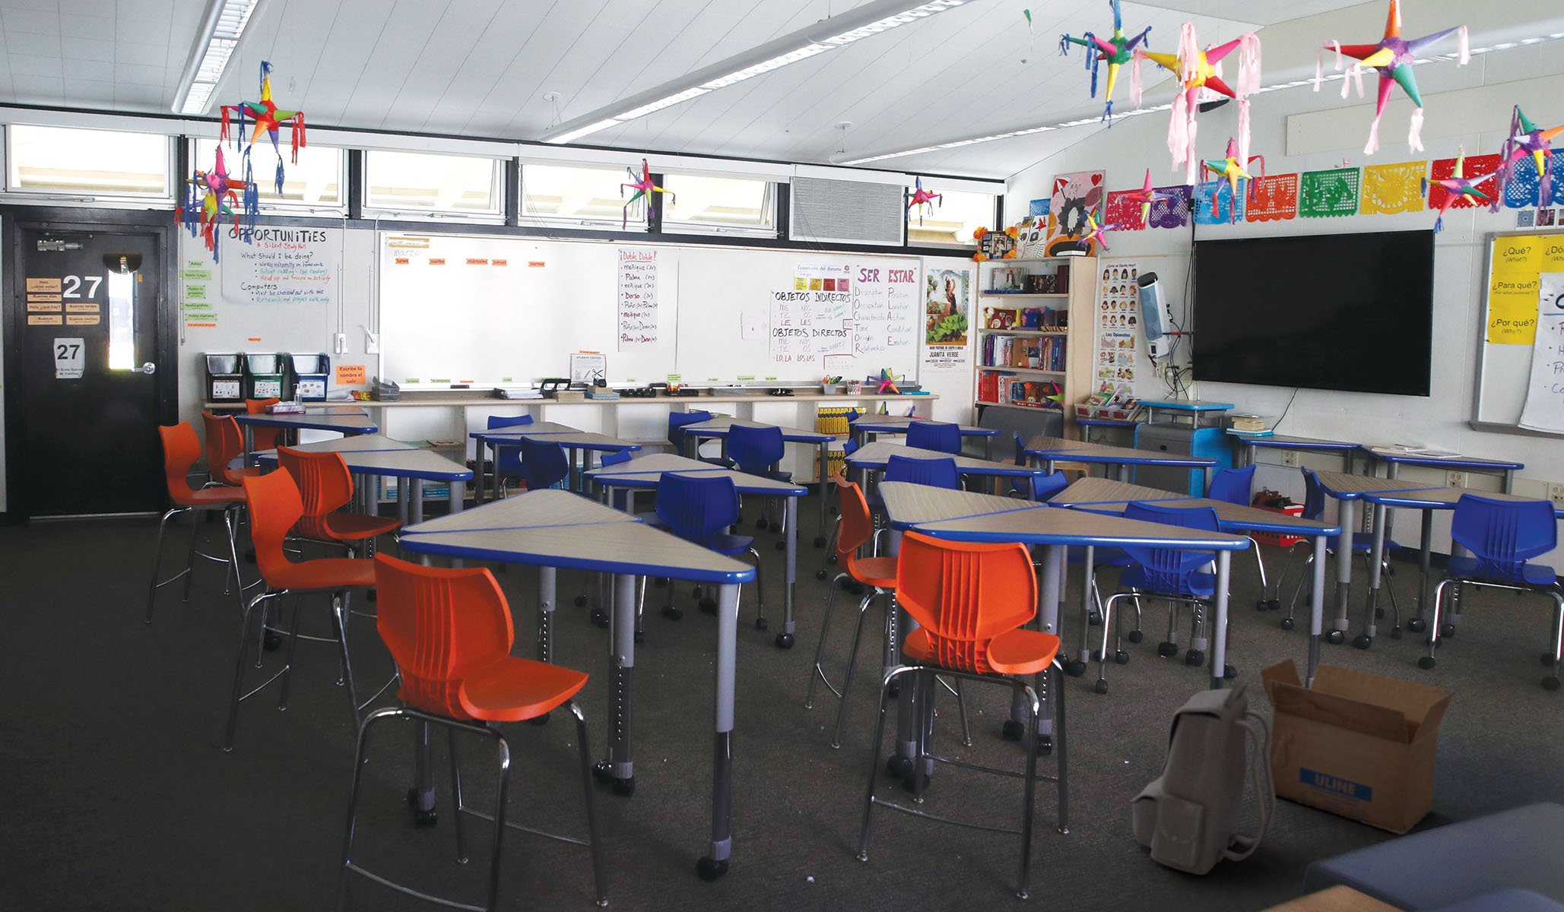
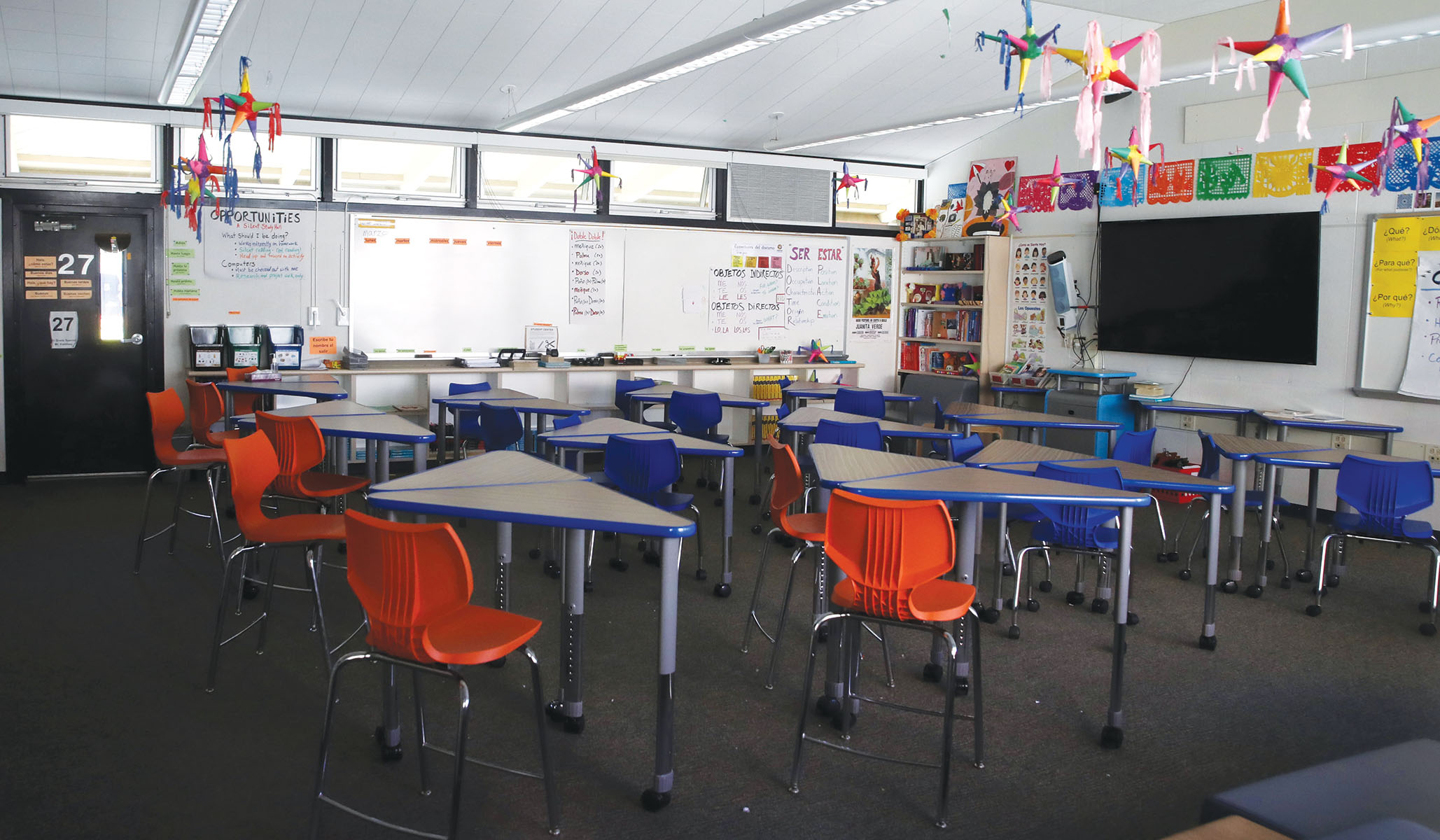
- cardboard box [1259,657,1456,835]
- backpack [1130,677,1277,875]
